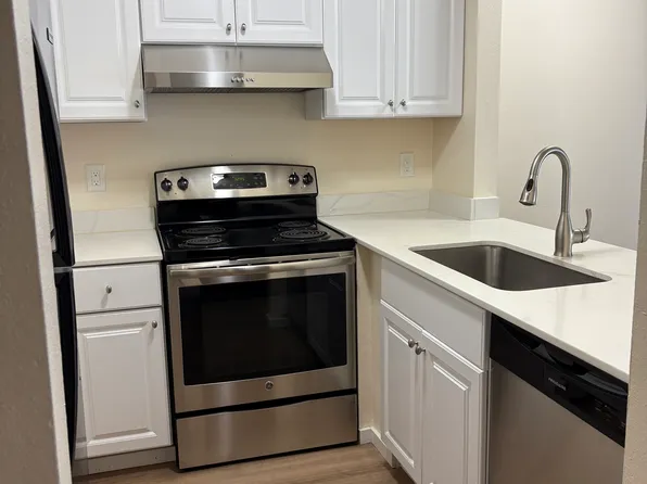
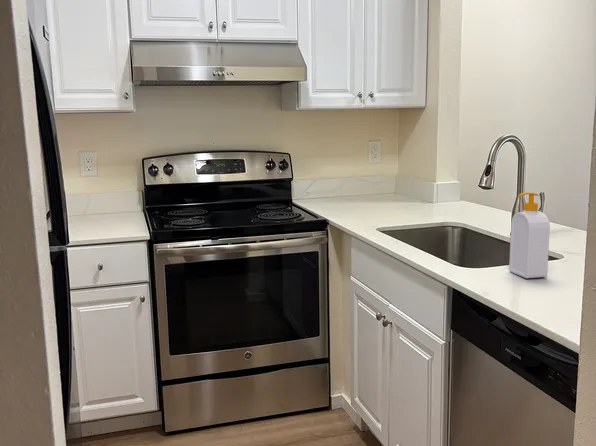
+ soap bottle [508,191,551,279]
